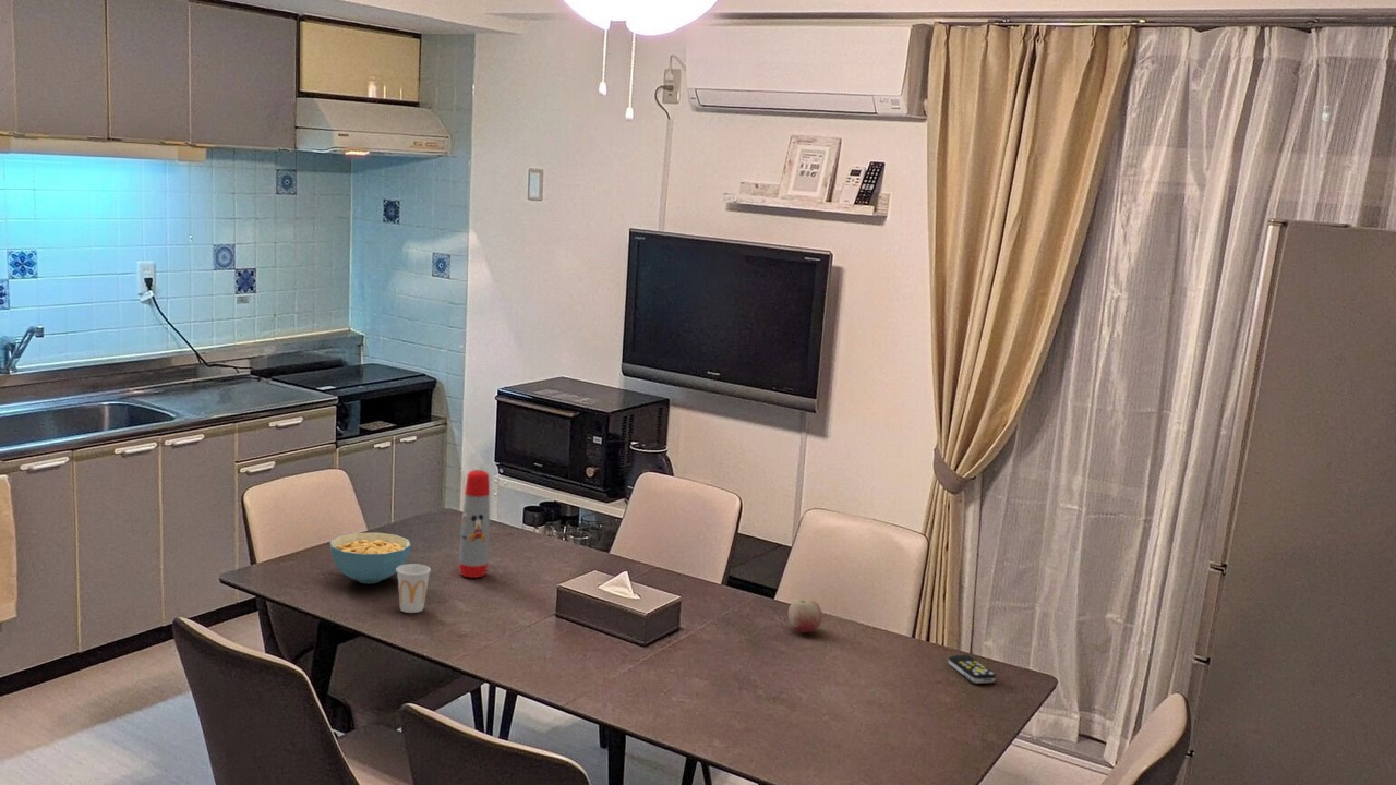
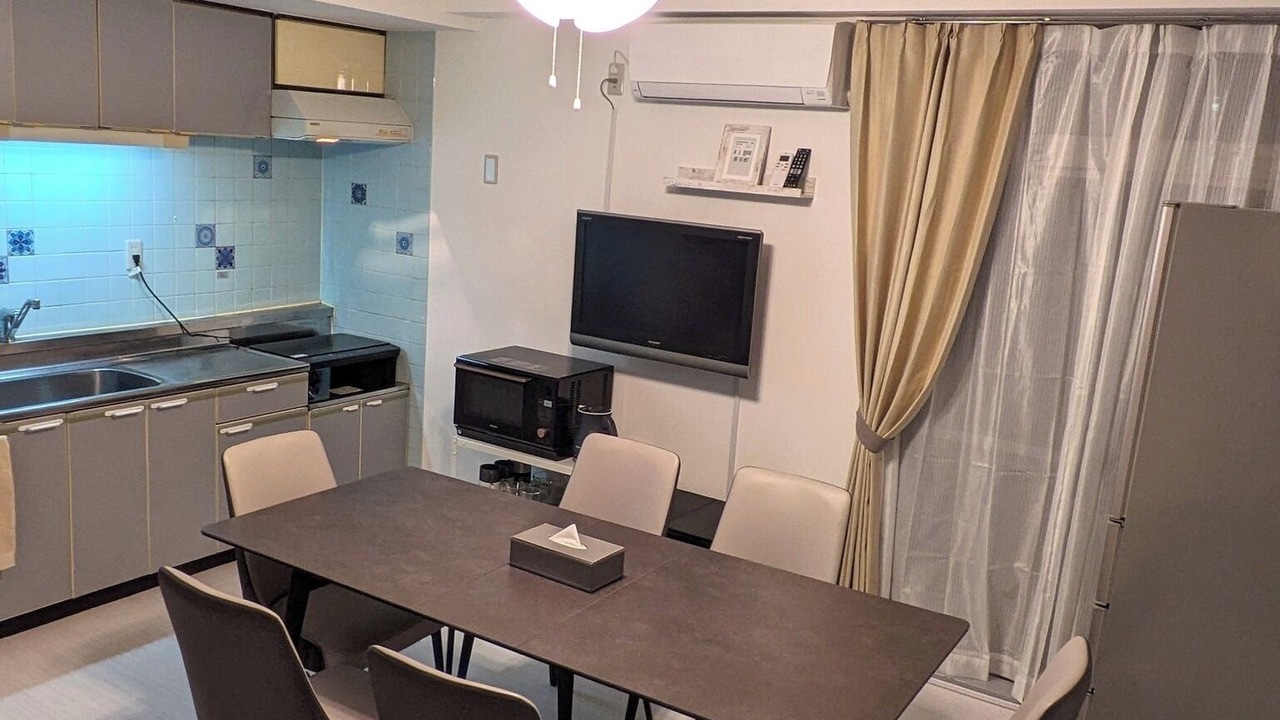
- fruit [787,597,823,635]
- water bottle [458,469,491,579]
- cereal bowl [329,532,412,584]
- cup [396,563,432,614]
- remote control [948,654,997,684]
